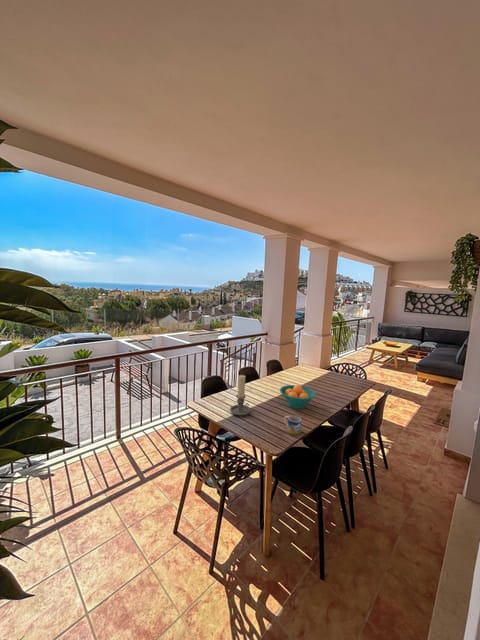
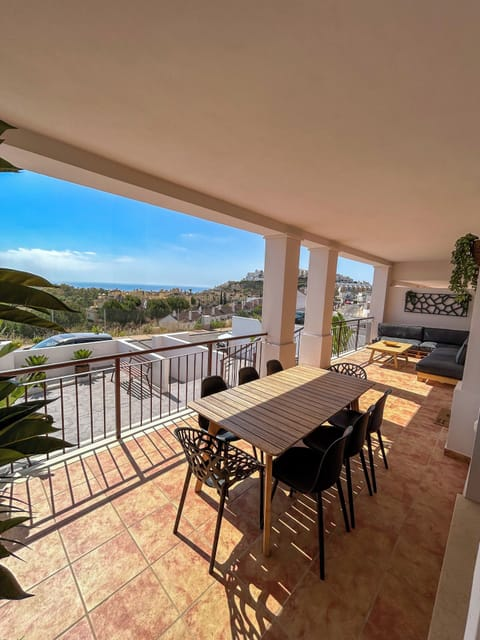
- candle holder [229,374,252,416]
- mug [283,415,302,436]
- fruit bowl [279,384,317,409]
